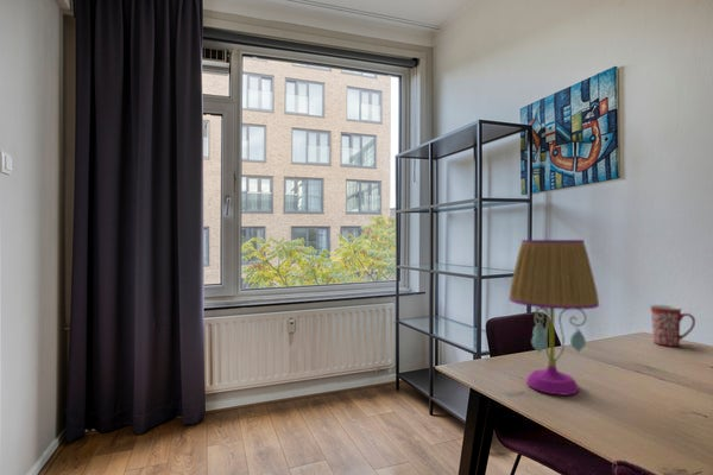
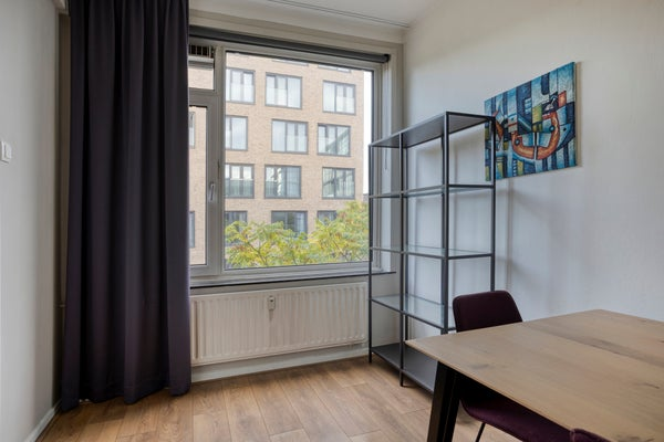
- mug [649,304,696,348]
- table lamp [507,239,600,397]
